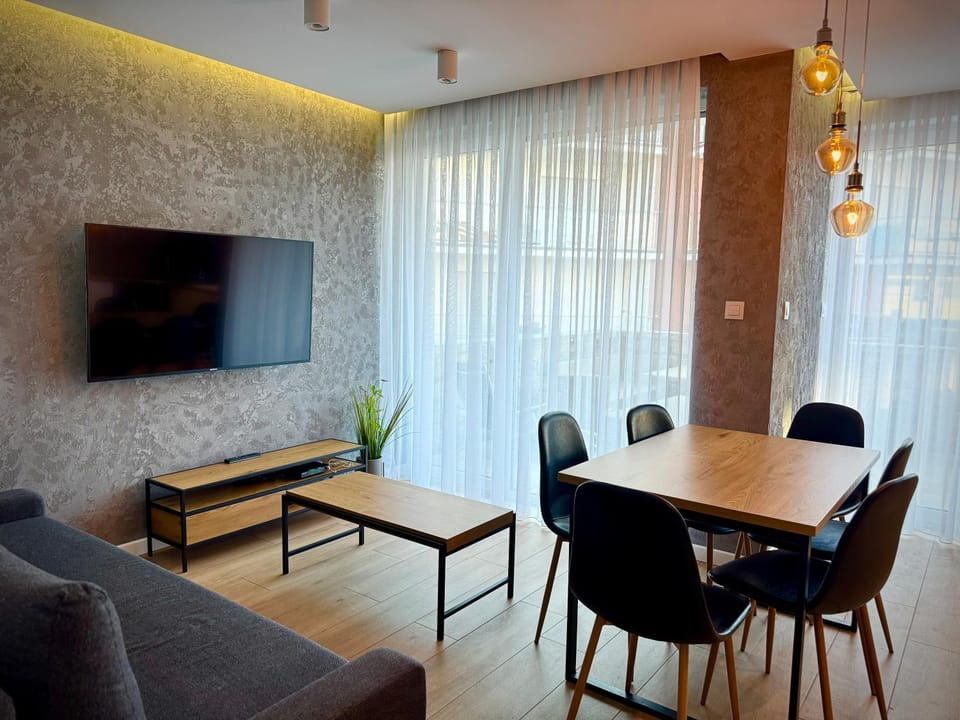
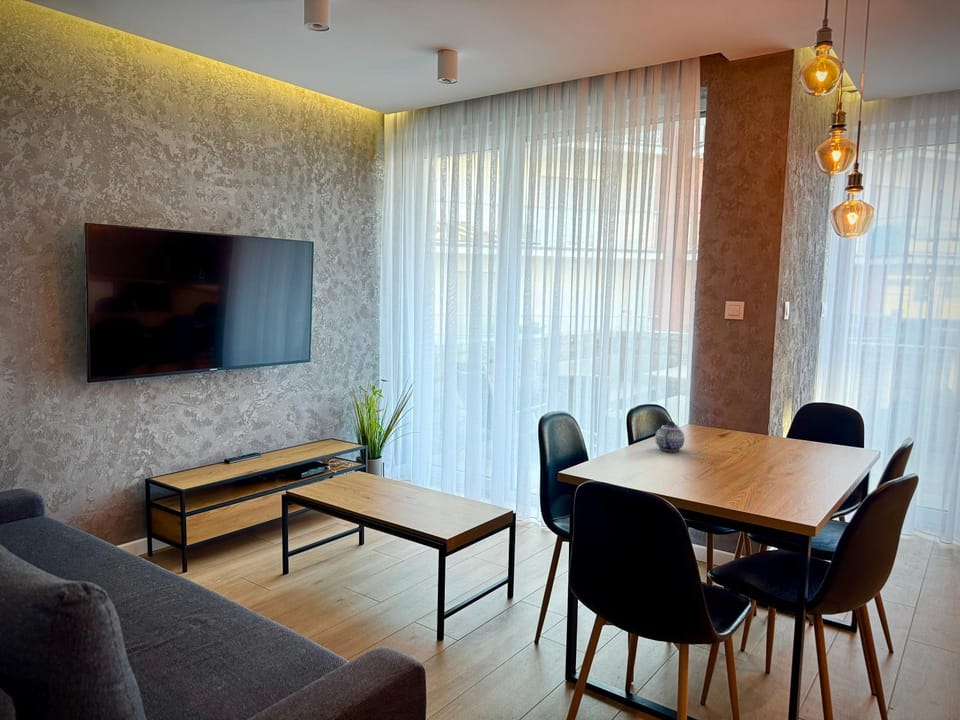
+ teapot [654,420,686,452]
